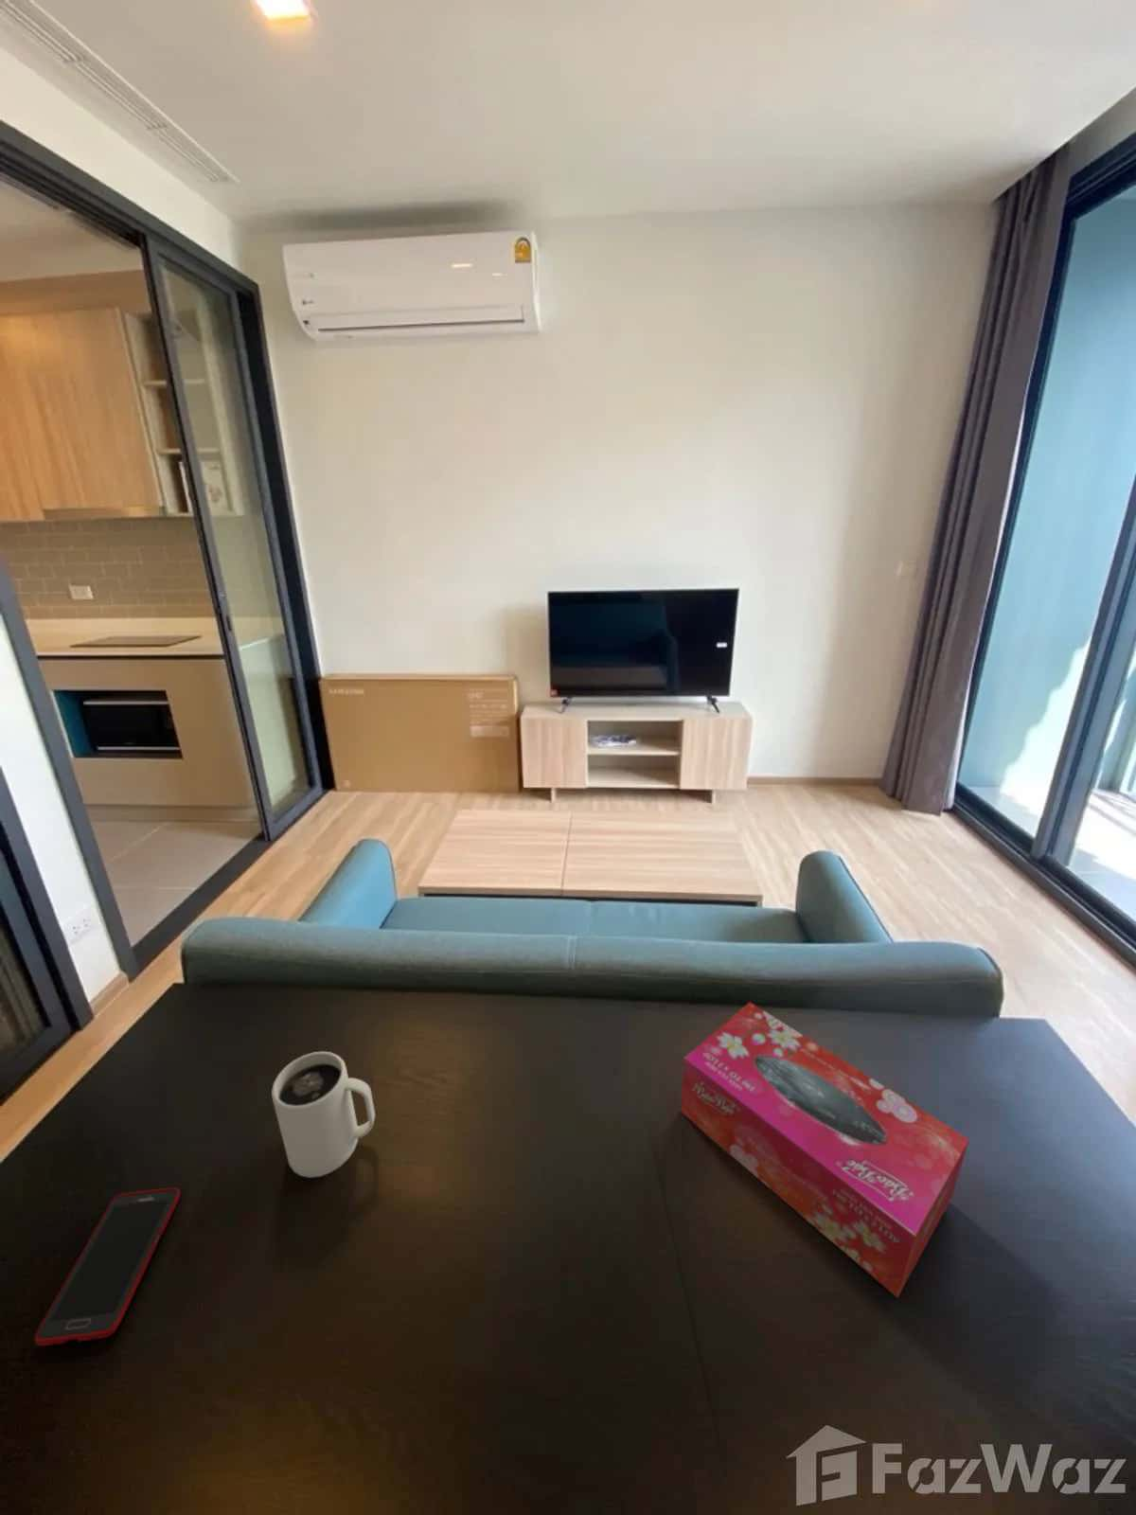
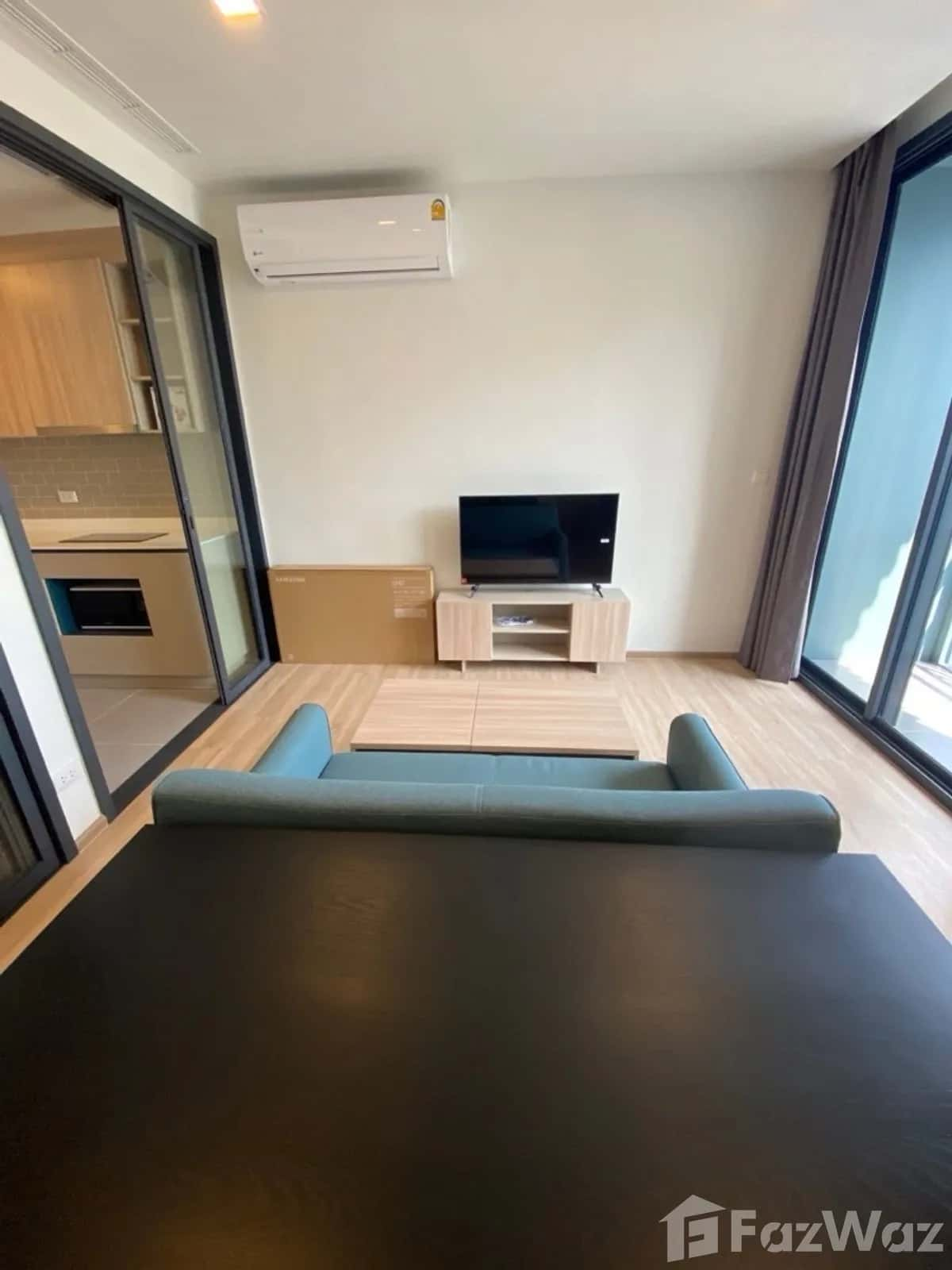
- cell phone [35,1187,181,1348]
- tissue box [680,1001,970,1298]
- mug [271,1051,376,1179]
